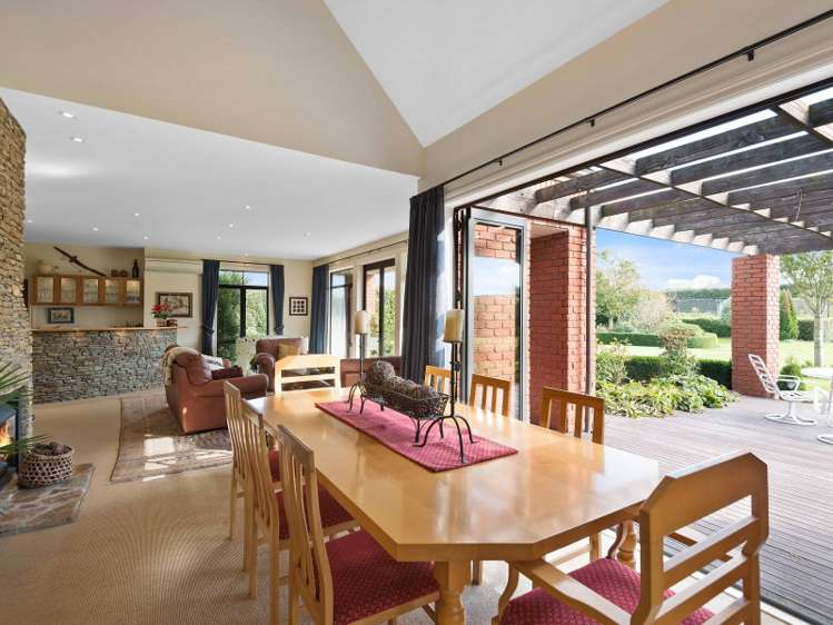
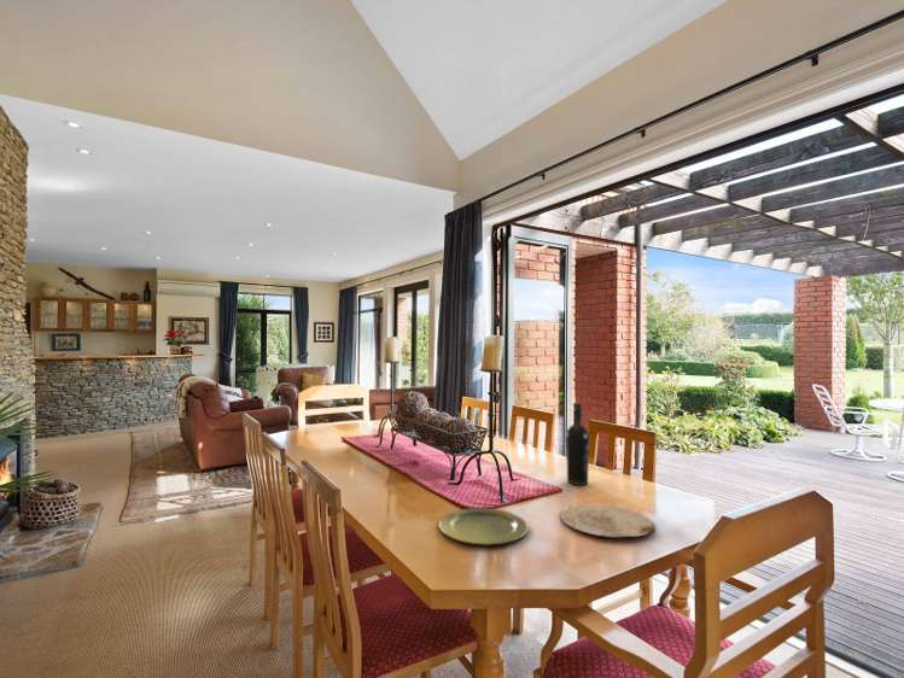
+ wine bottle [565,402,590,486]
+ plate [559,503,657,538]
+ plate [438,507,530,547]
